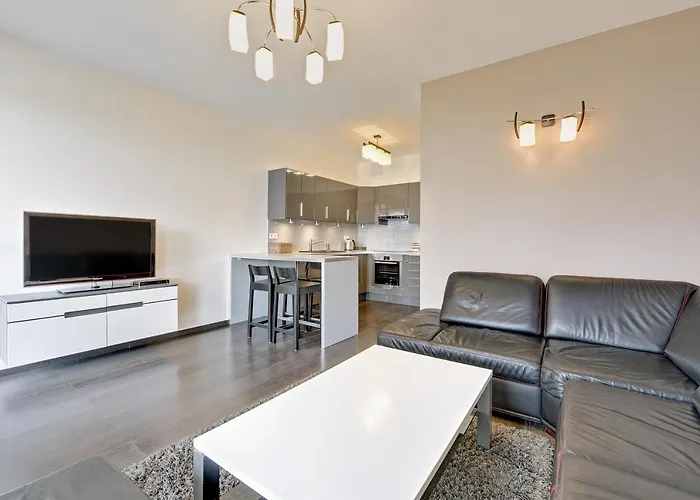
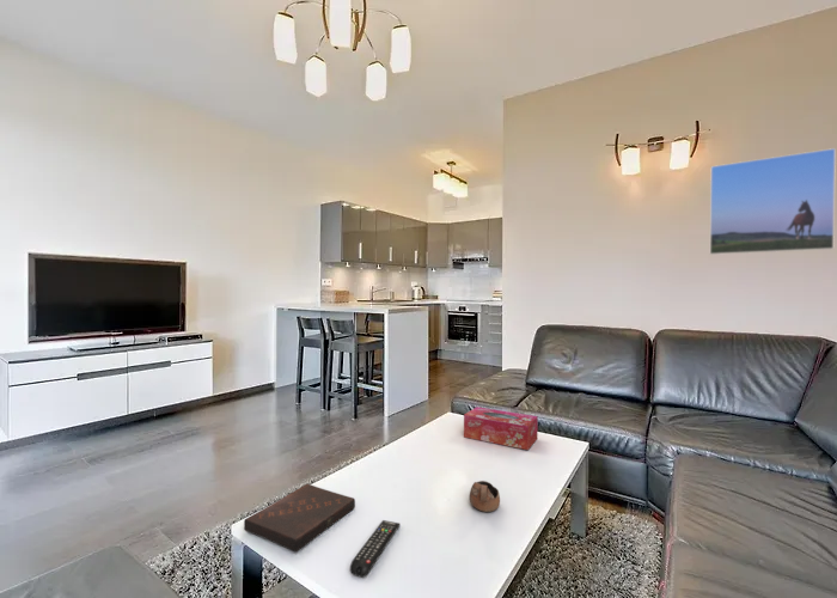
+ book [243,483,356,553]
+ cup [469,480,501,513]
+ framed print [709,147,837,256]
+ tissue box [463,405,539,451]
+ remote control [349,519,402,579]
